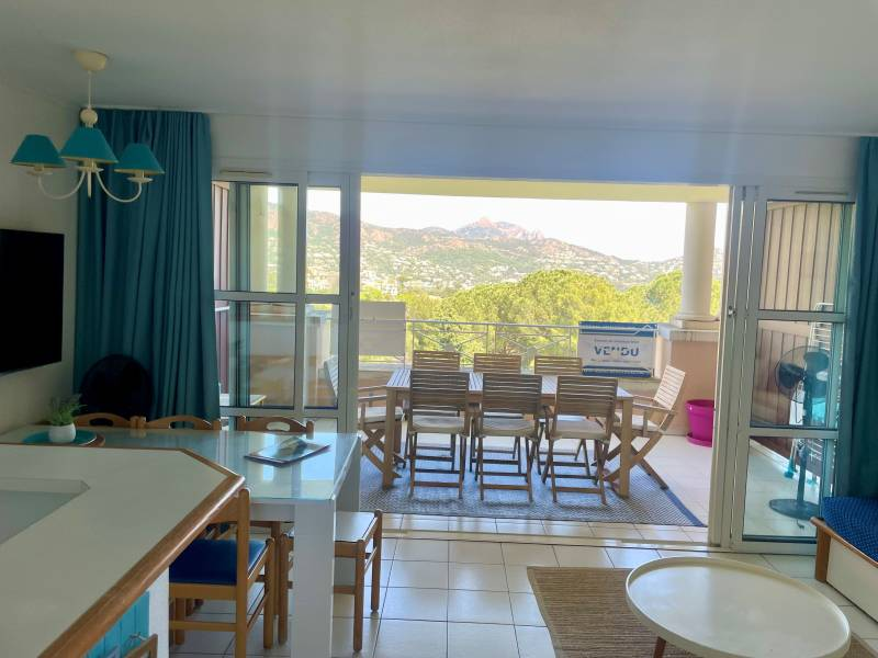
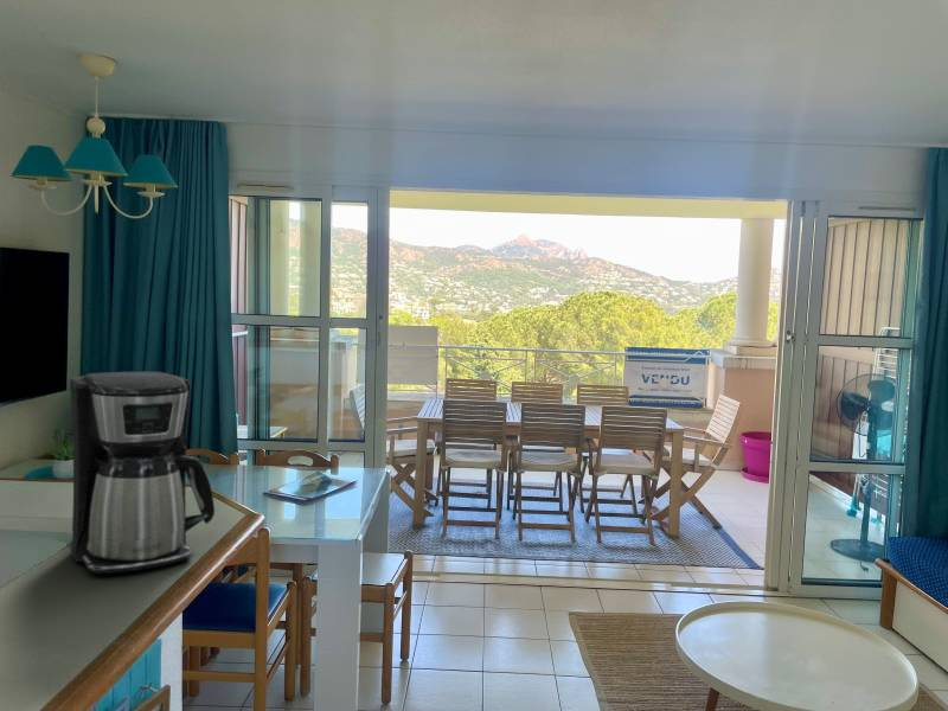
+ coffee maker [69,371,216,575]
